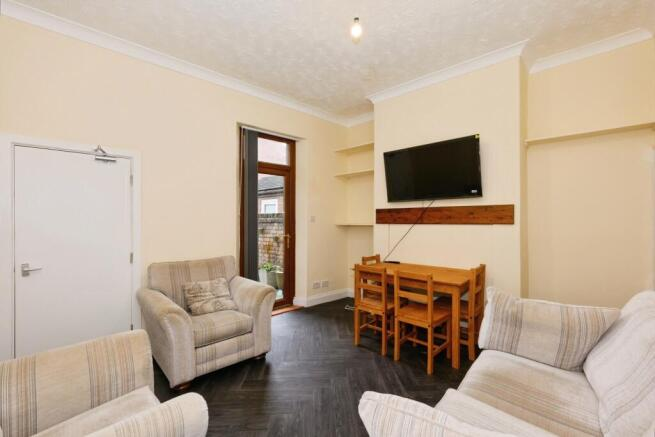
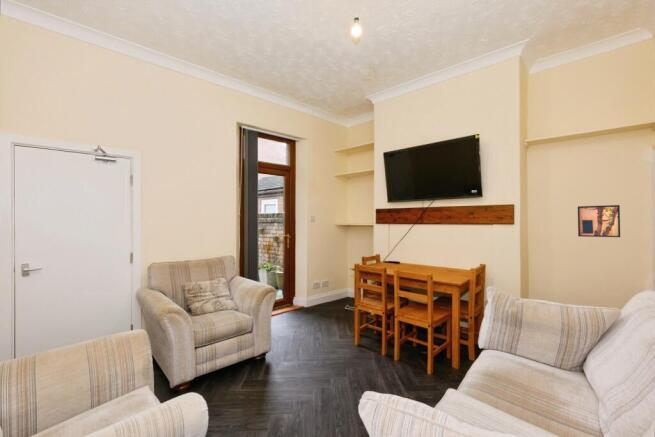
+ wall art [577,204,621,238]
